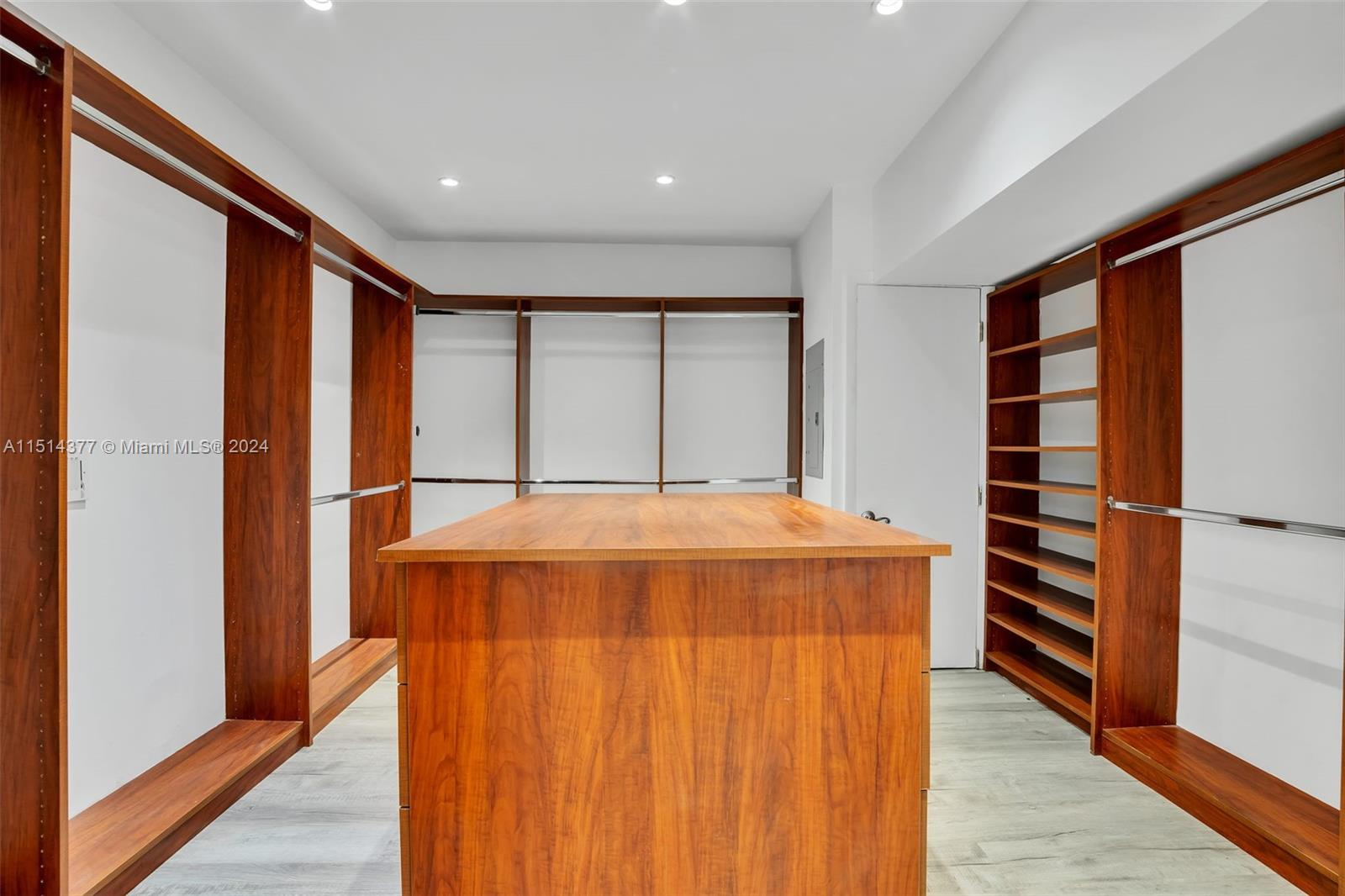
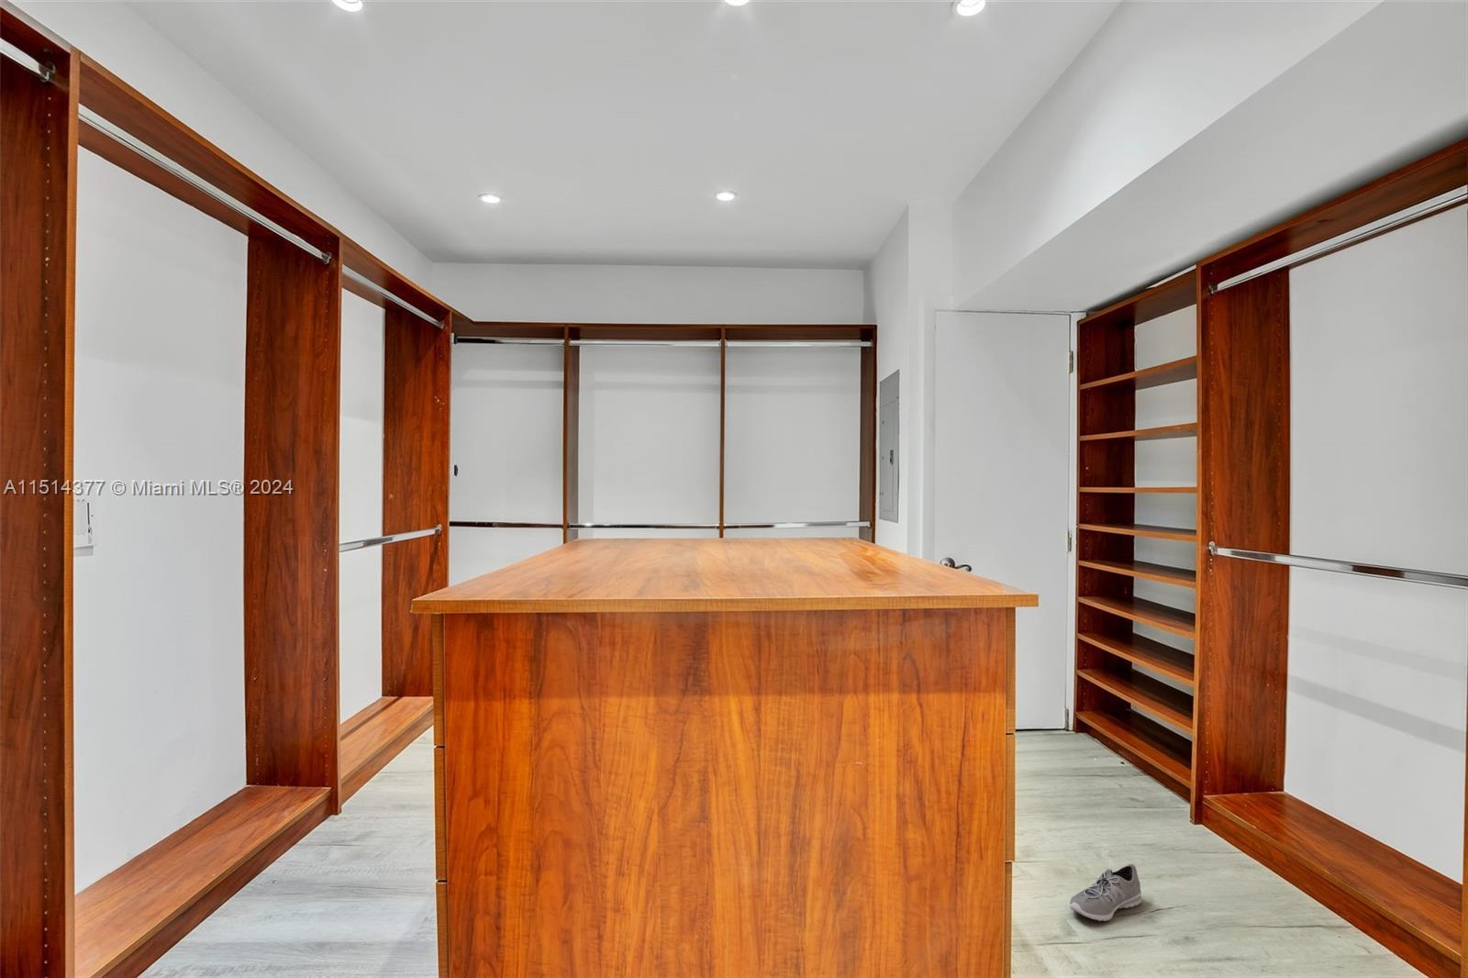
+ sneaker [1069,863,1143,922]
